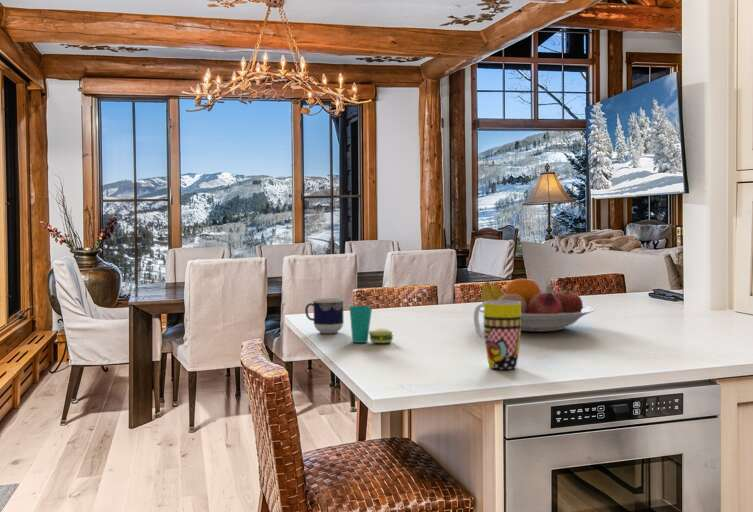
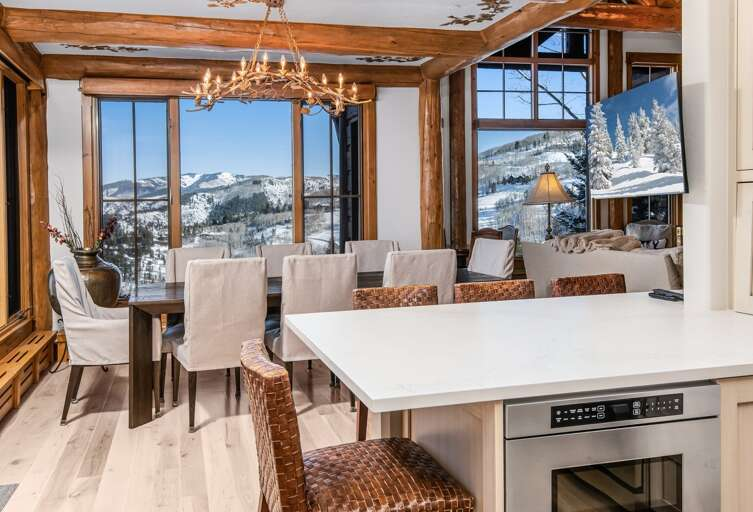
- cup [304,297,345,334]
- cup [348,305,395,344]
- fruit bowl [479,278,595,333]
- mug [473,300,522,370]
